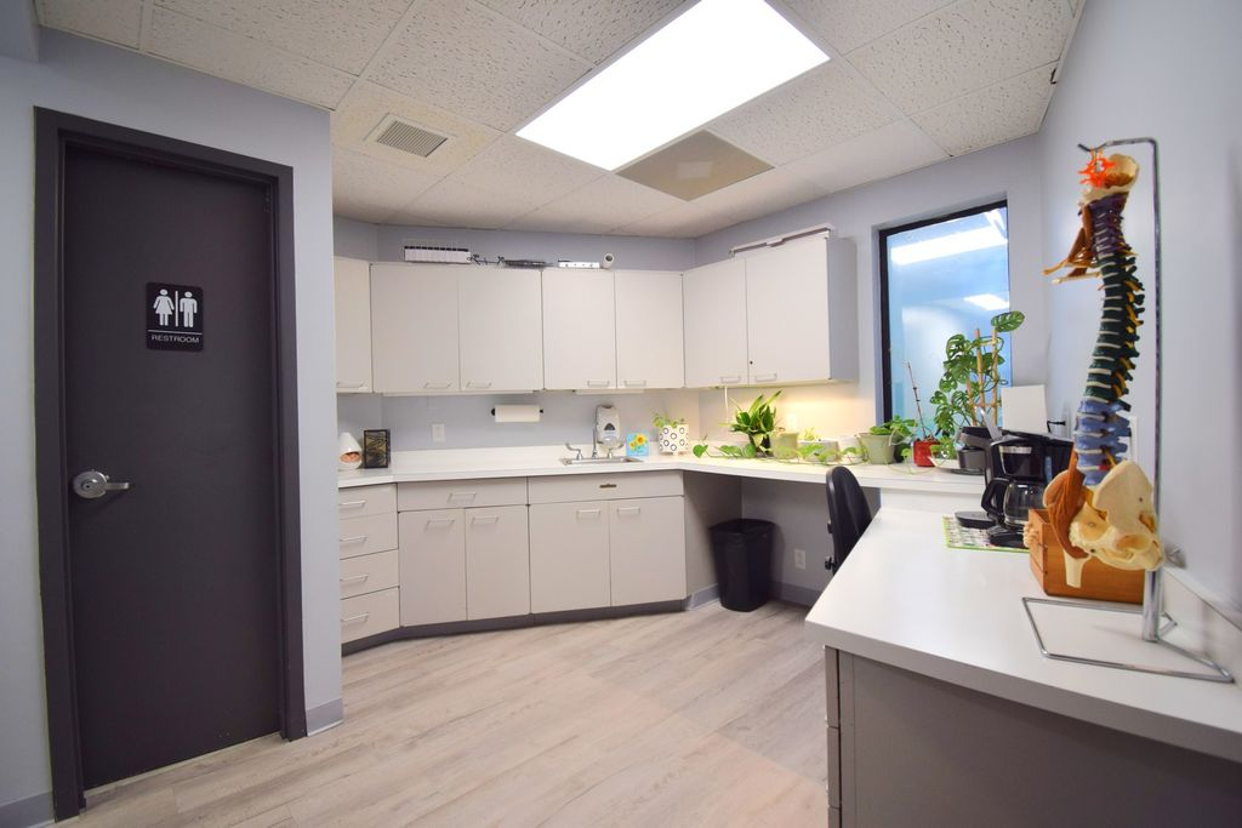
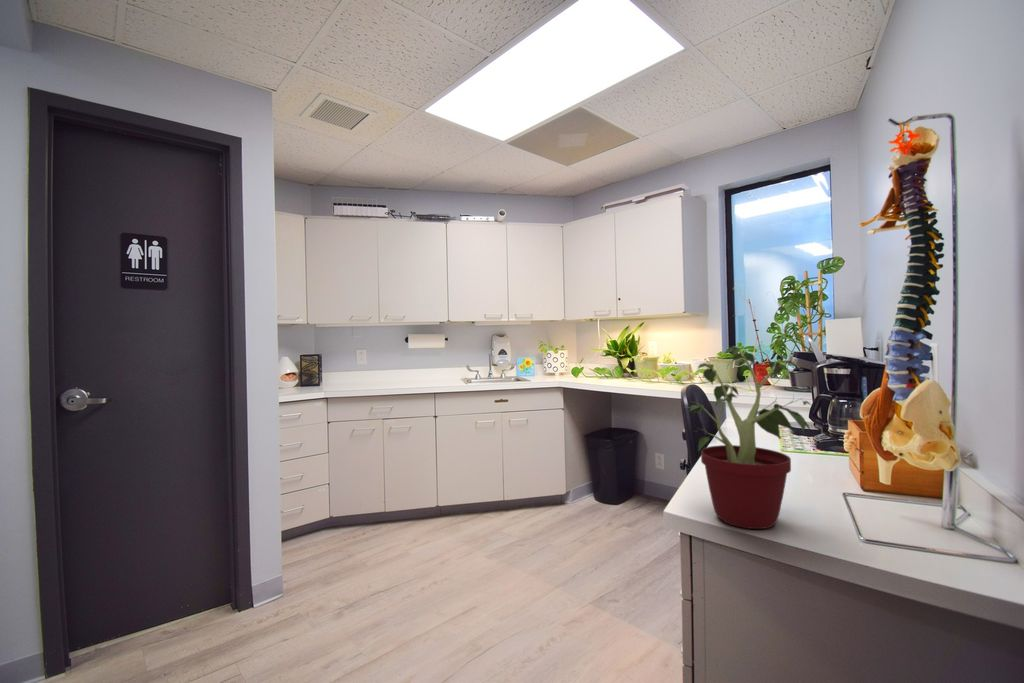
+ potted plant [684,345,813,530]
